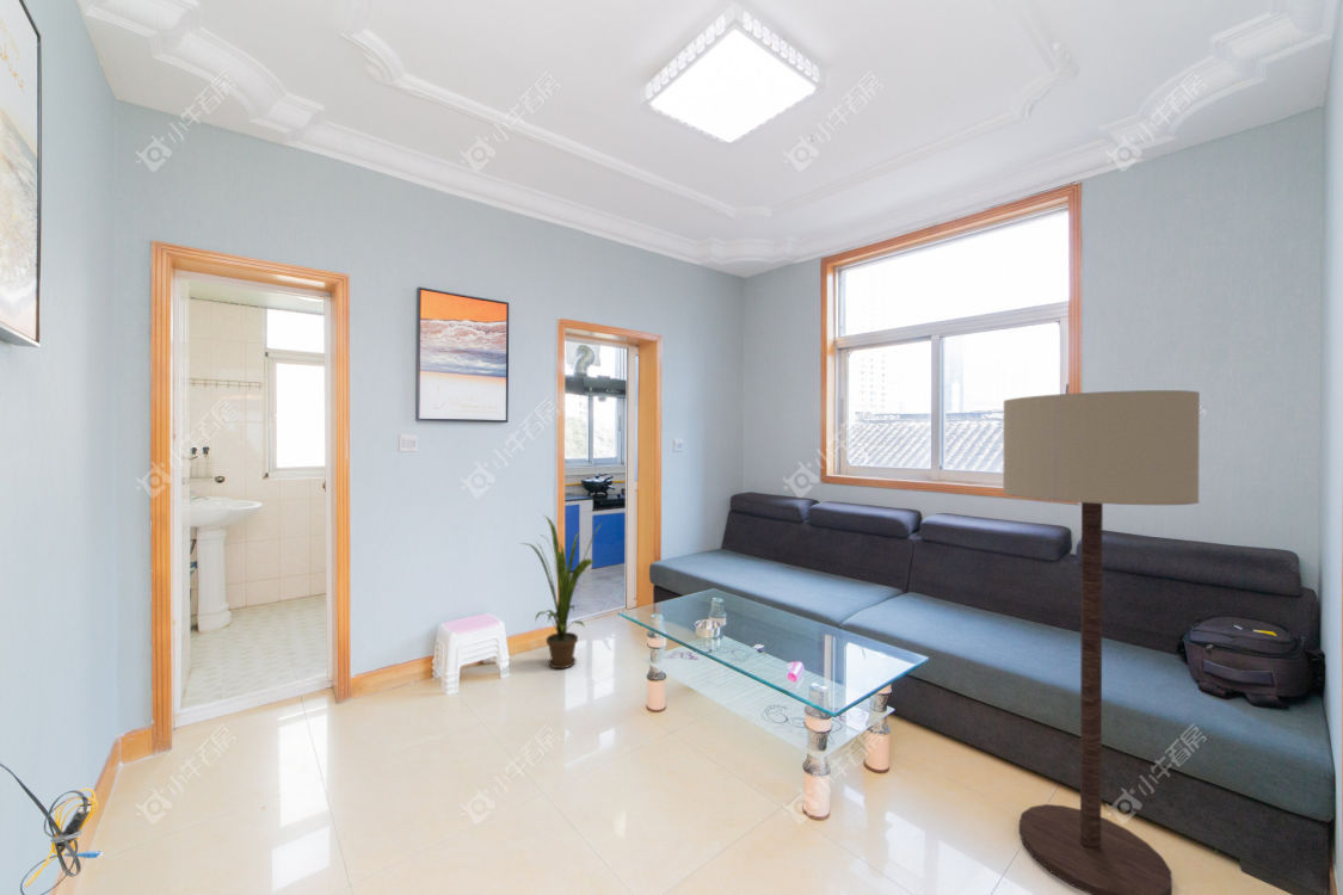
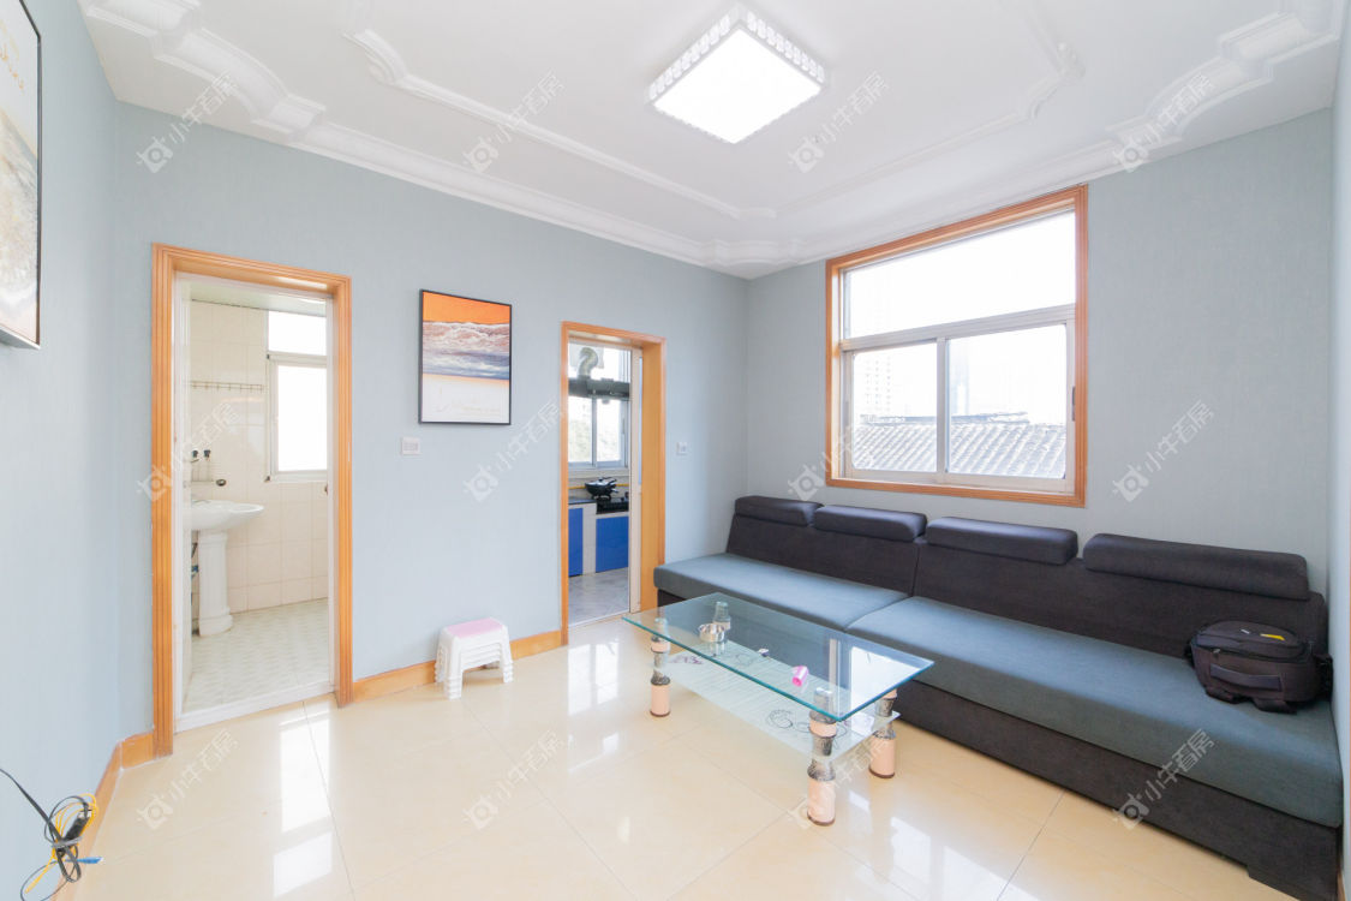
- floor lamp [1002,389,1201,895]
- house plant [519,514,604,669]
